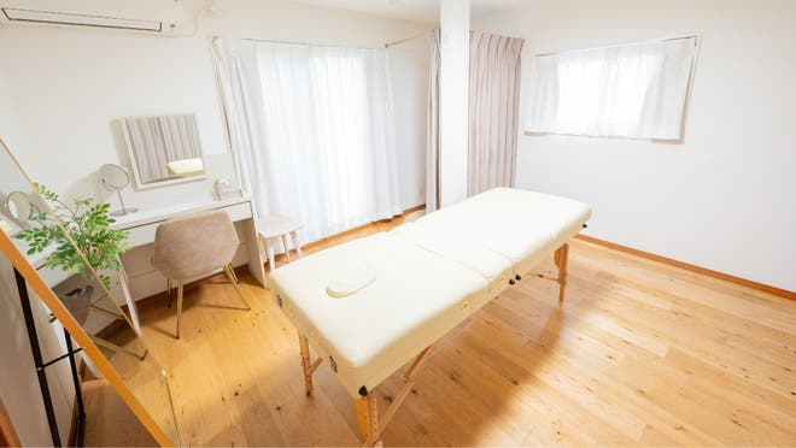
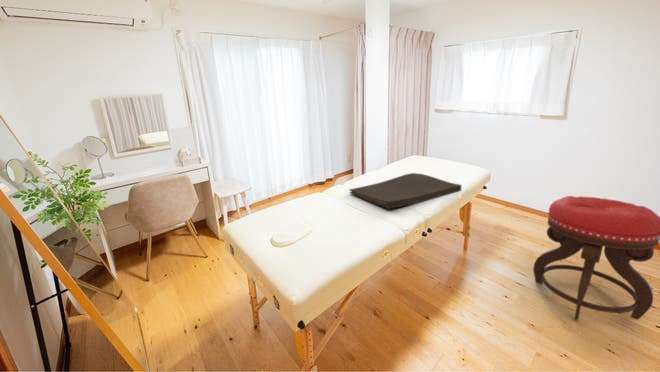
+ hand towel [348,172,462,210]
+ stool [532,195,660,321]
